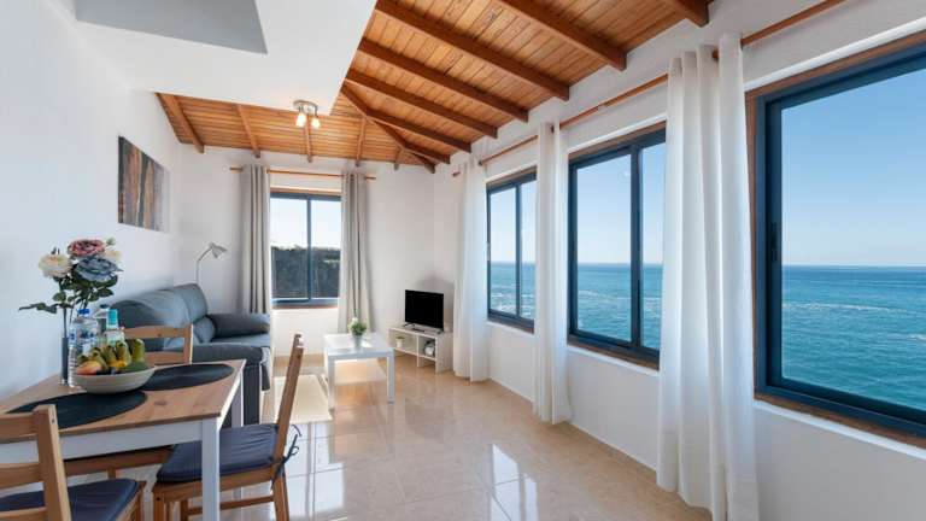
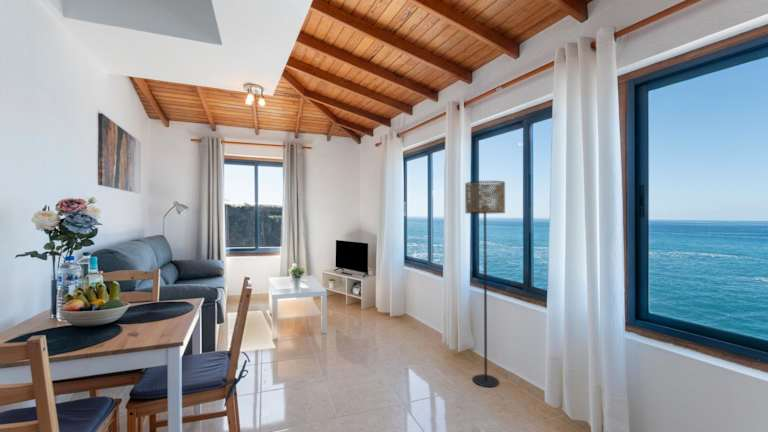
+ floor lamp [464,180,506,388]
